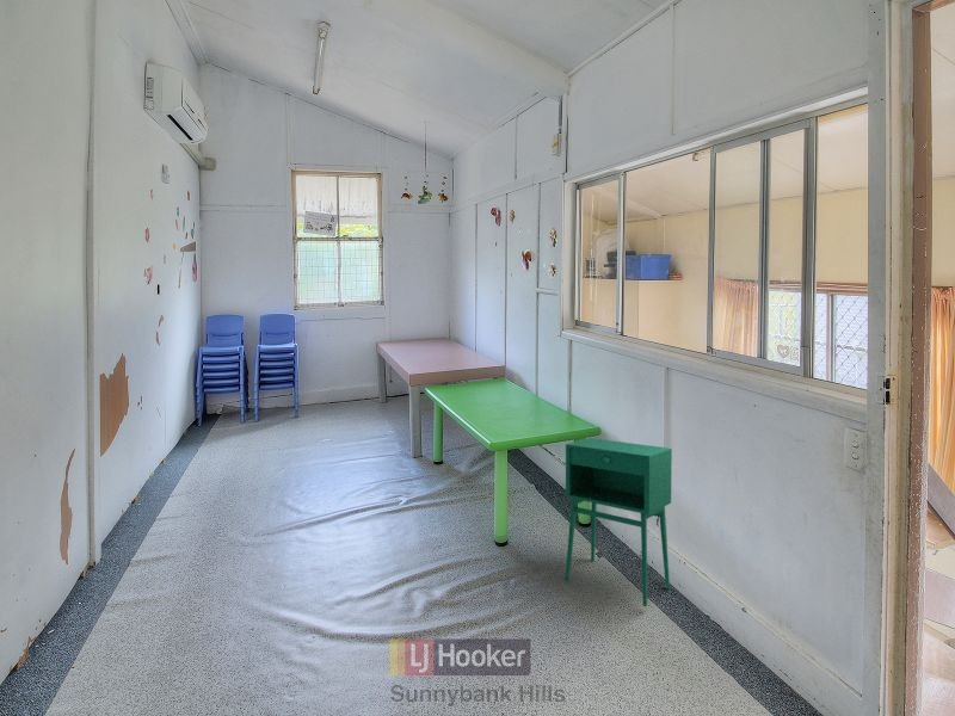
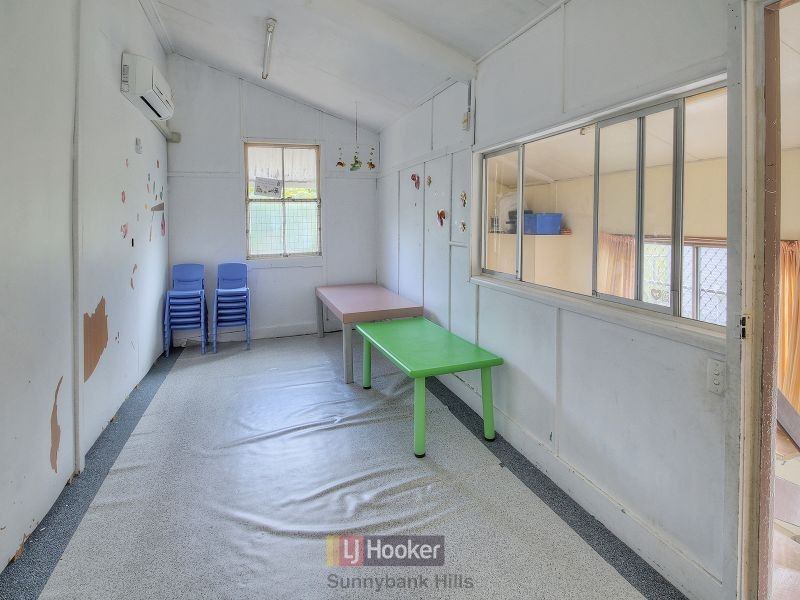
- storage cabinet [565,437,673,607]
